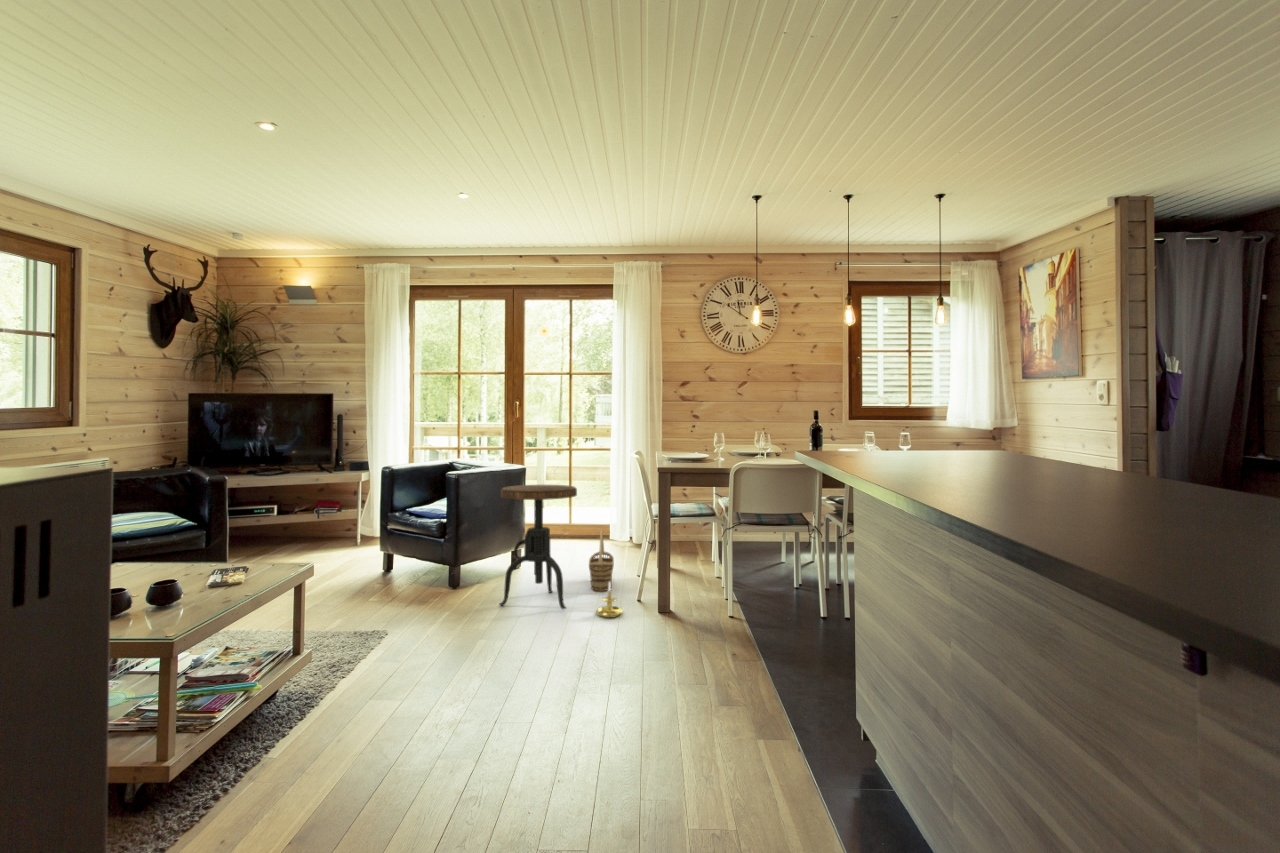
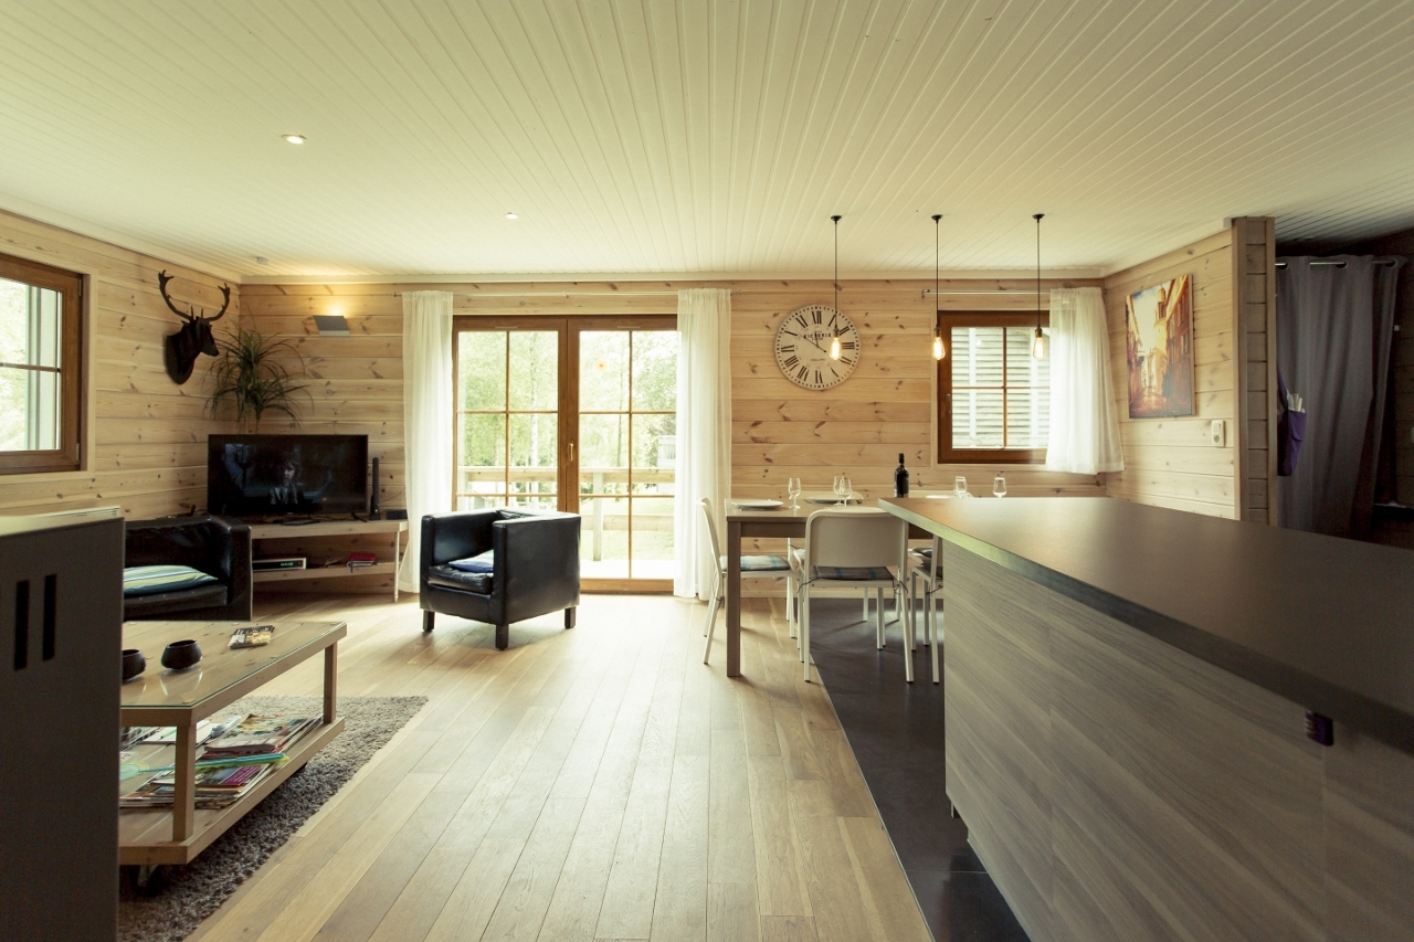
- basket [588,530,615,592]
- side table [498,484,578,610]
- candle holder [595,582,624,619]
